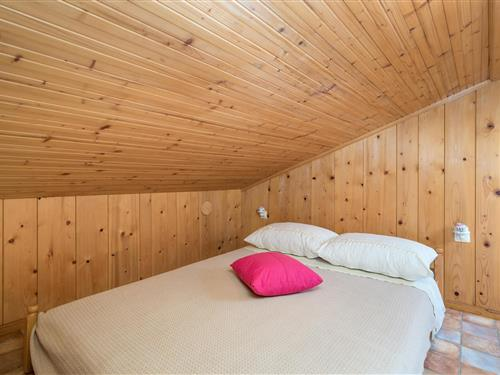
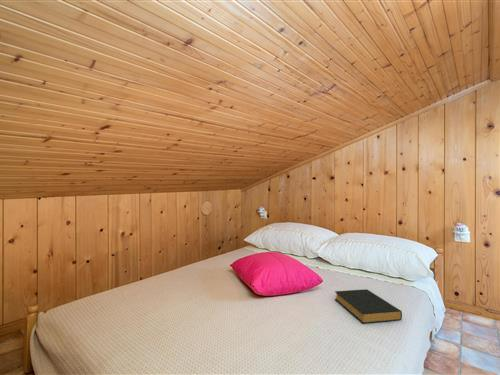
+ hardback book [334,288,403,324]
